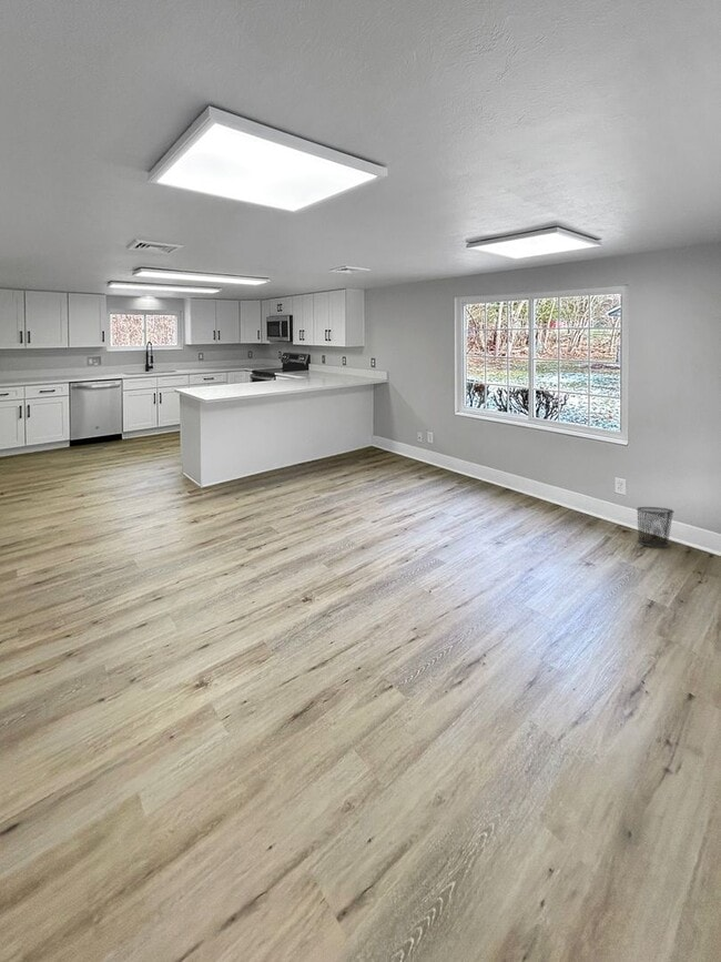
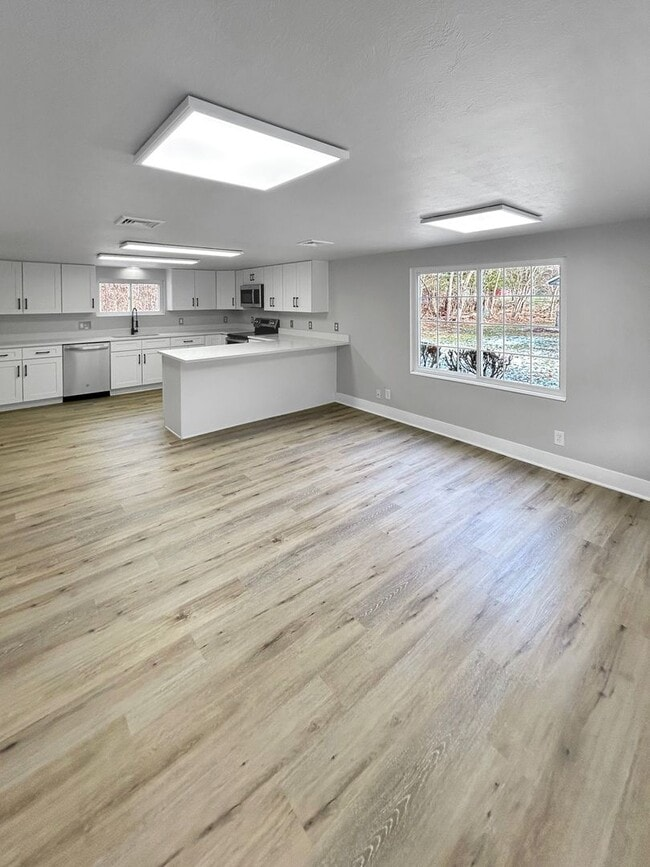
- waste bin [636,506,676,548]
